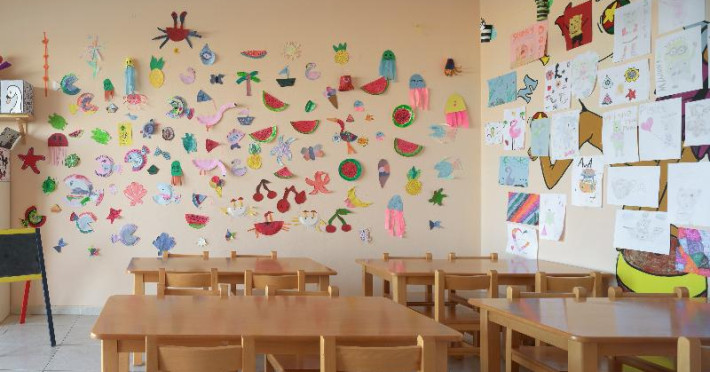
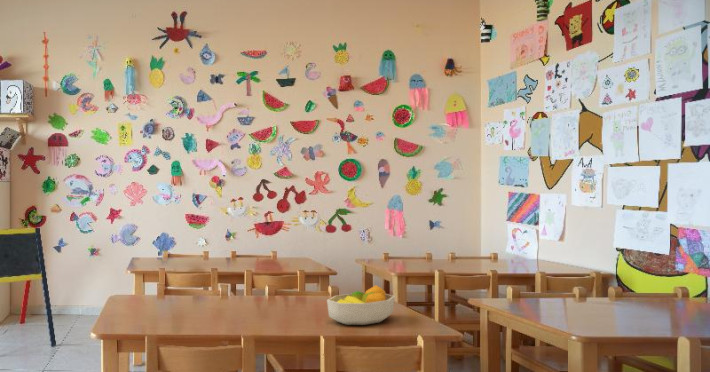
+ fruit bowl [326,284,396,326]
